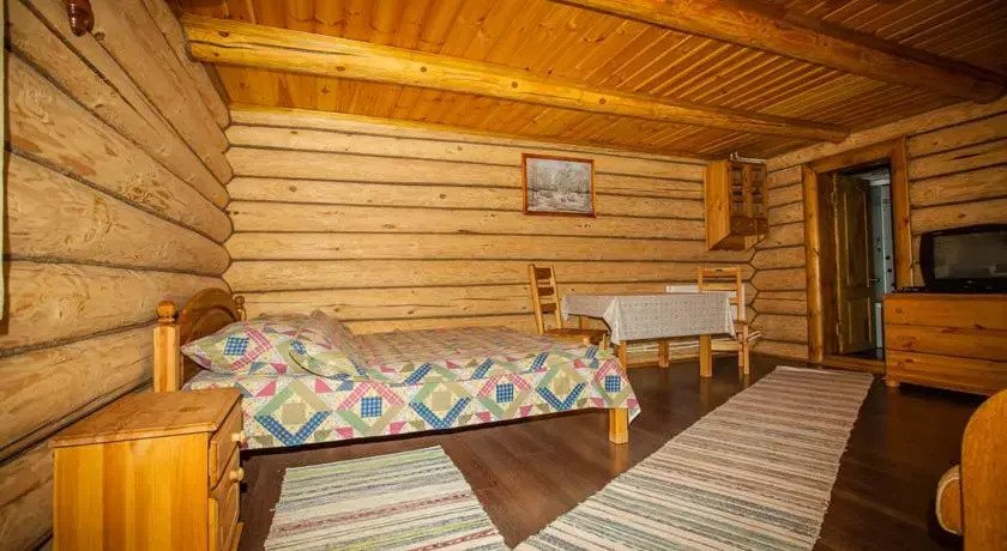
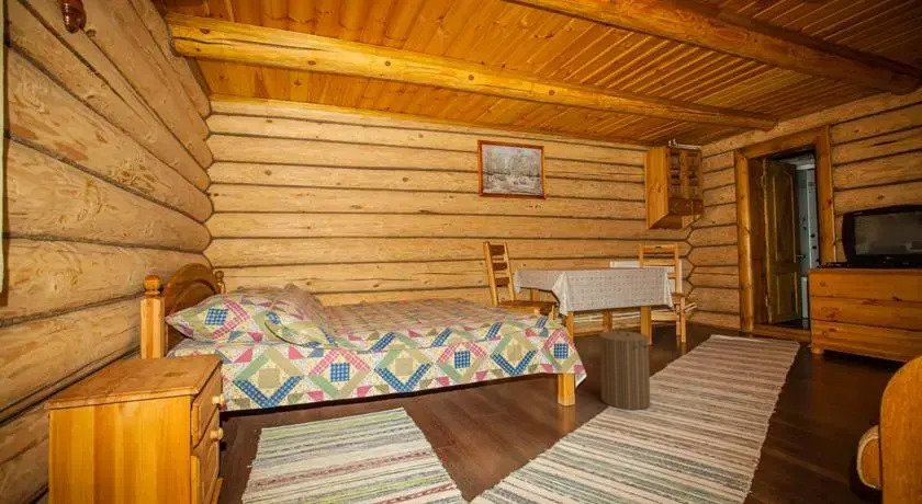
+ laundry hamper [598,323,651,411]
